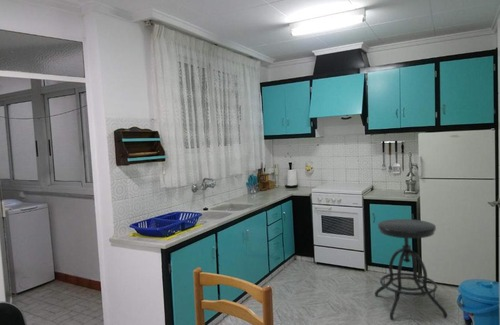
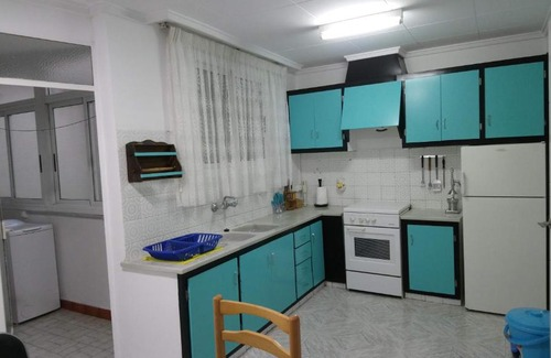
- stool [374,218,448,320]
